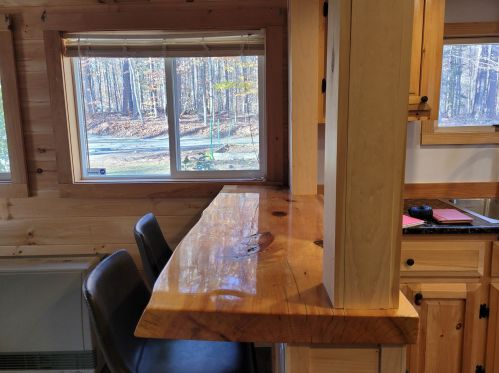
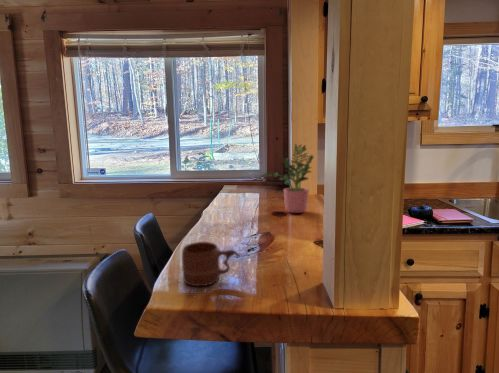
+ mug [181,241,241,287]
+ potted plant [259,143,315,214]
